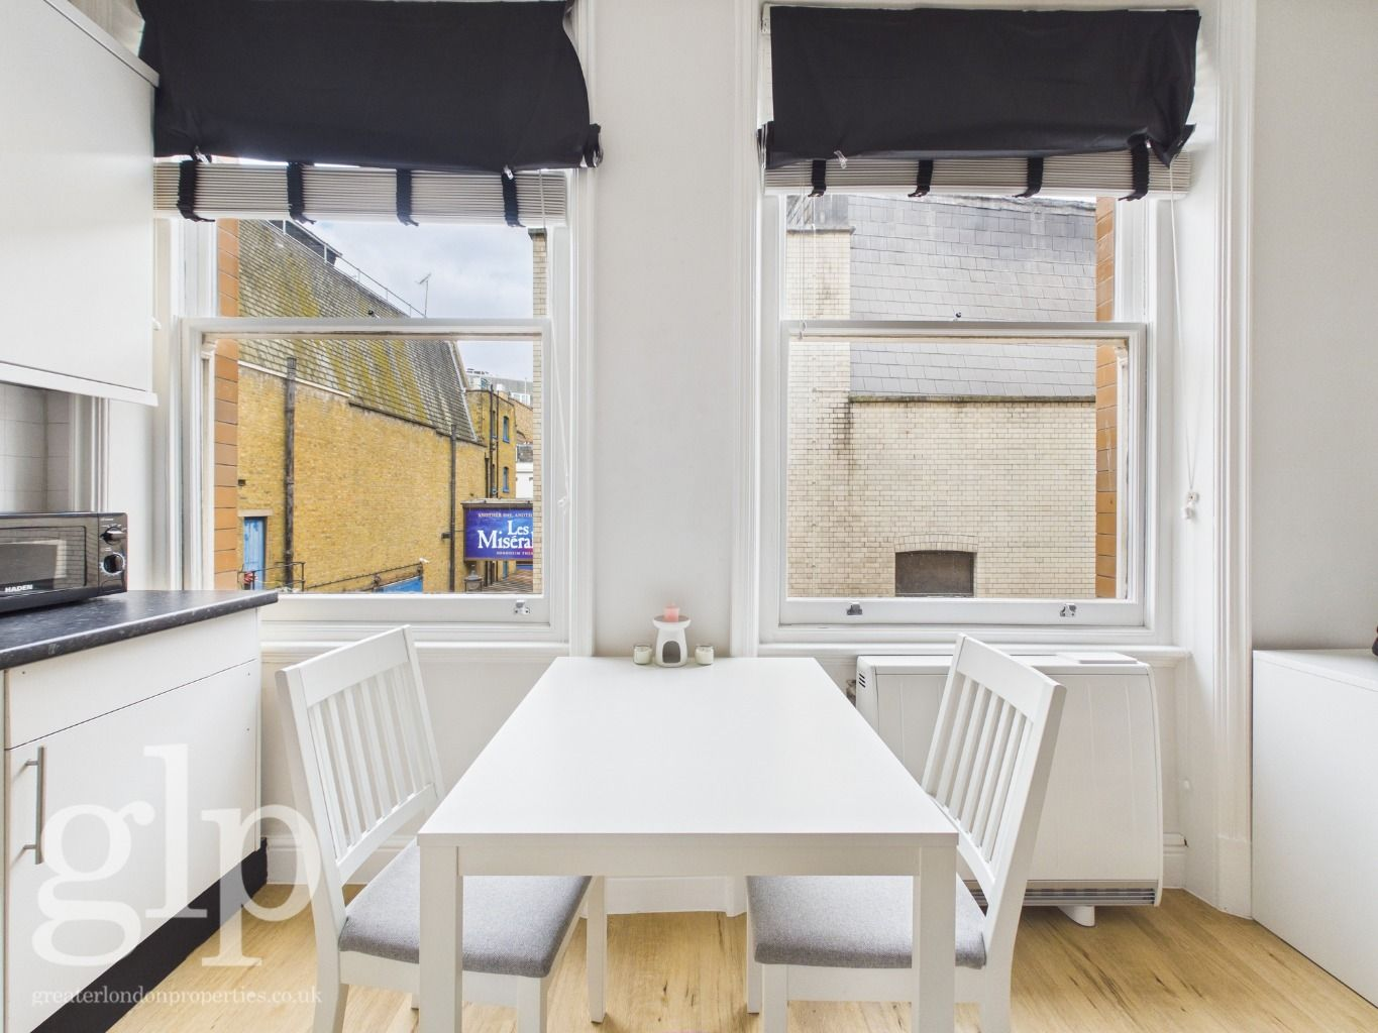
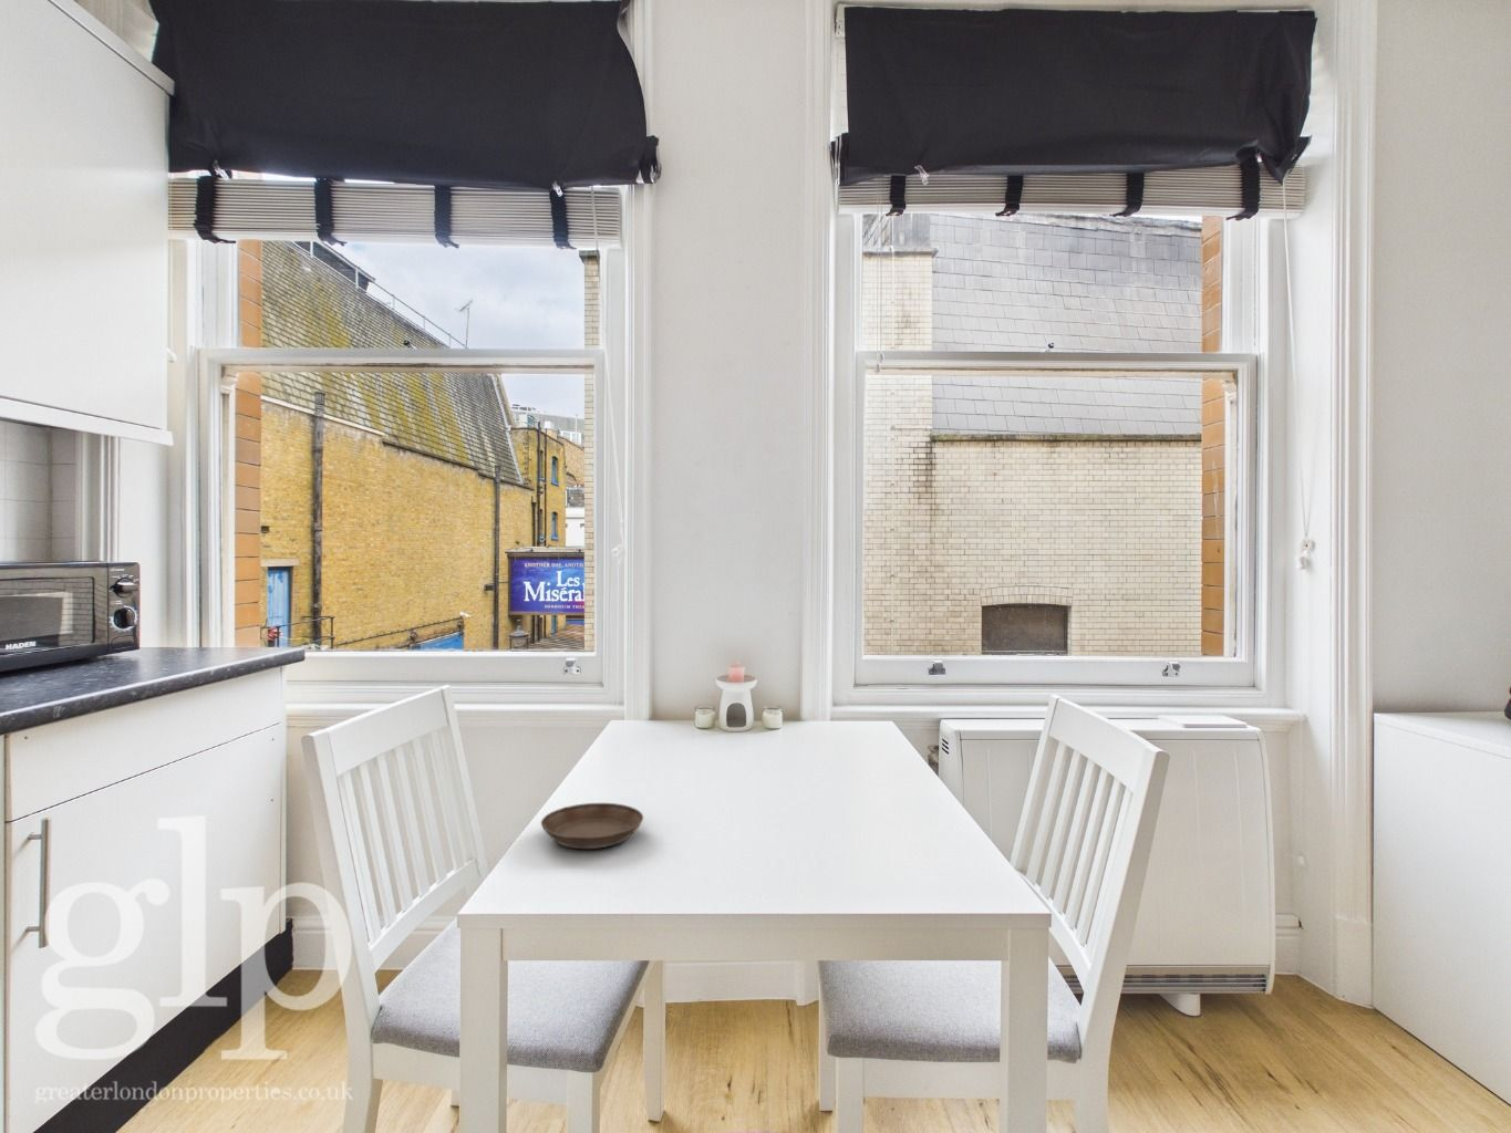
+ saucer [541,802,644,850]
